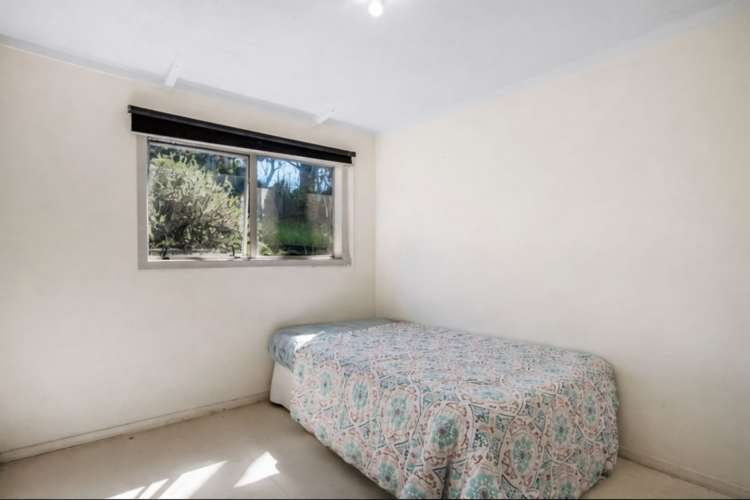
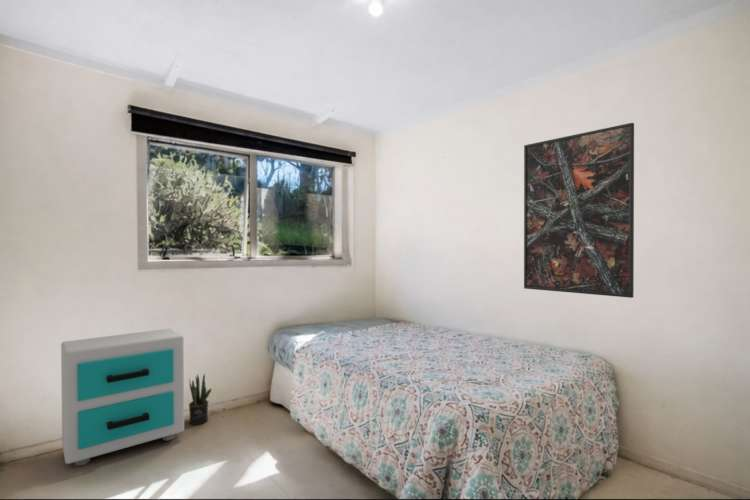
+ potted plant [188,373,212,426]
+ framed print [523,122,635,299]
+ nightstand [60,328,185,466]
